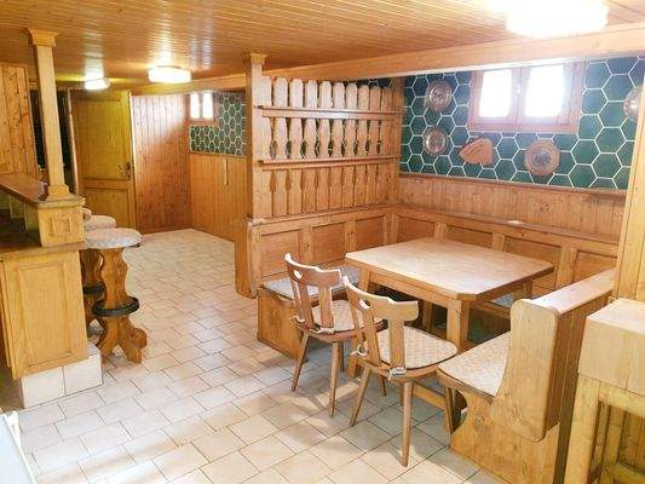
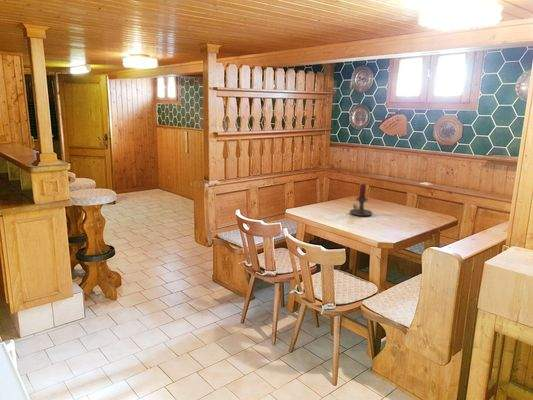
+ candle holder [349,182,373,217]
